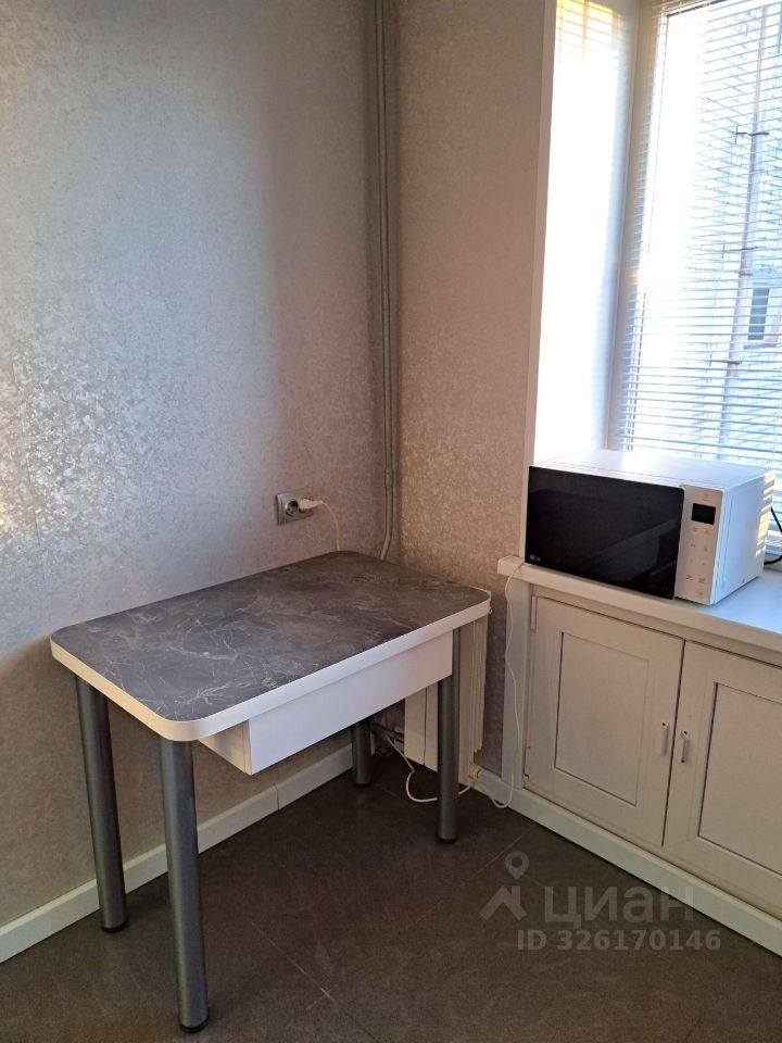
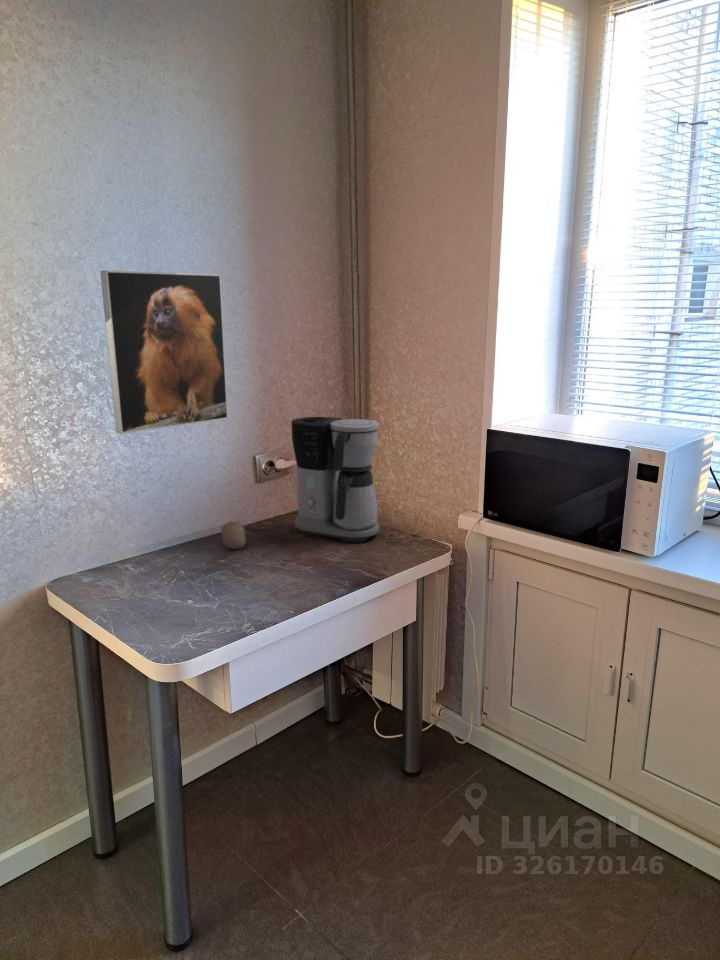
+ fruit [220,520,247,550]
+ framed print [100,270,229,435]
+ coffee maker [290,416,381,543]
